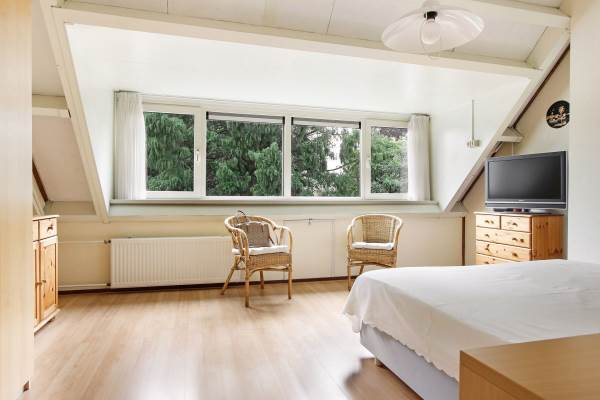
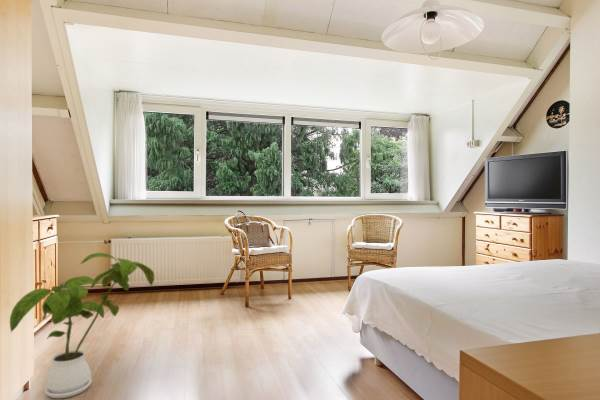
+ house plant [9,252,155,399]
